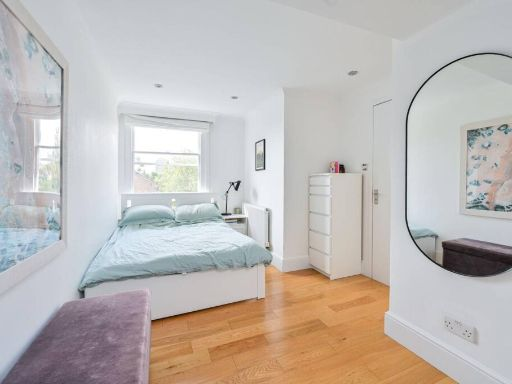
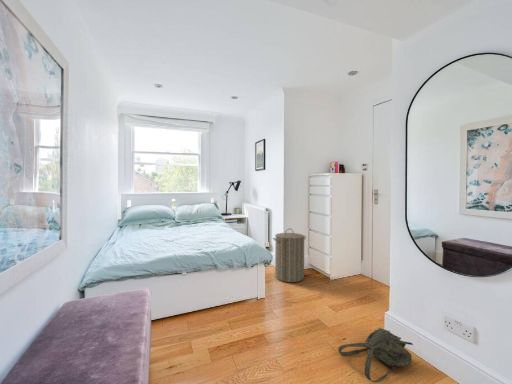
+ laundry hamper [272,228,307,283]
+ backpack [337,327,414,383]
